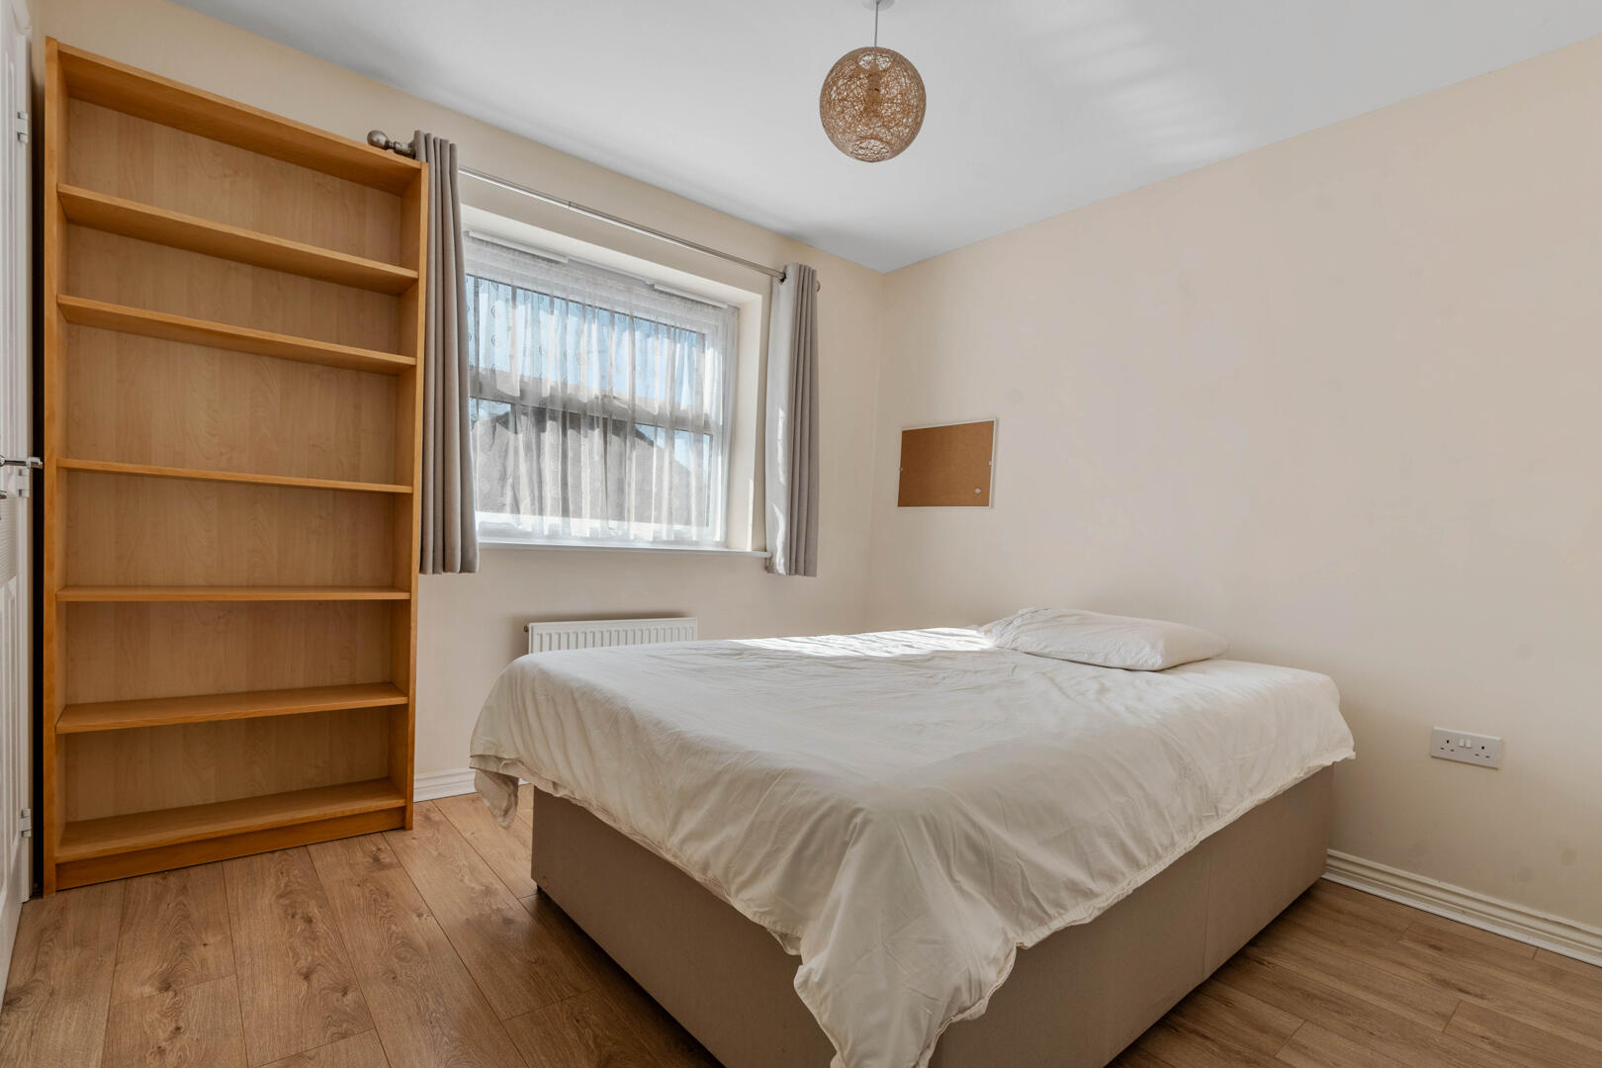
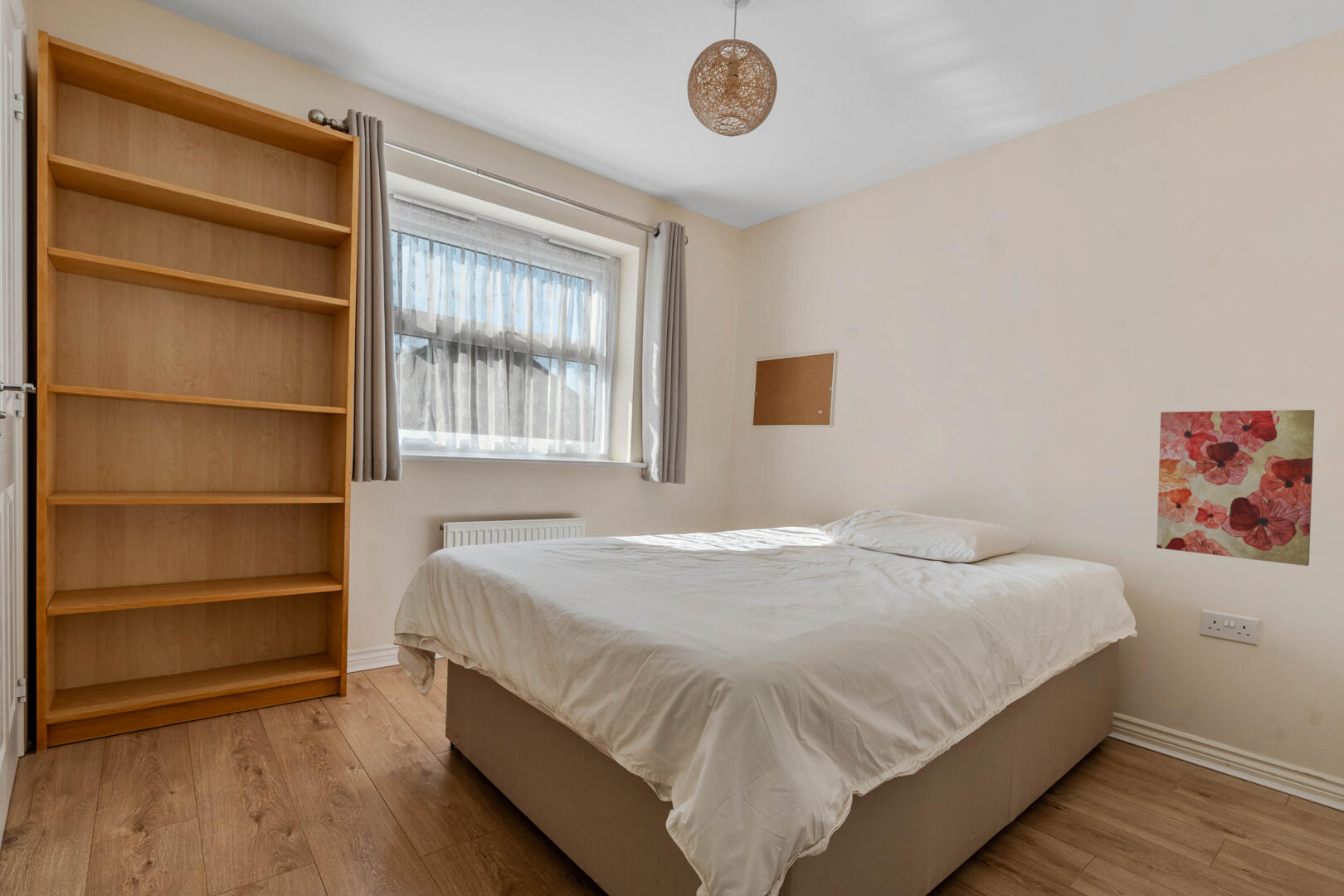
+ wall art [1156,409,1316,567]
